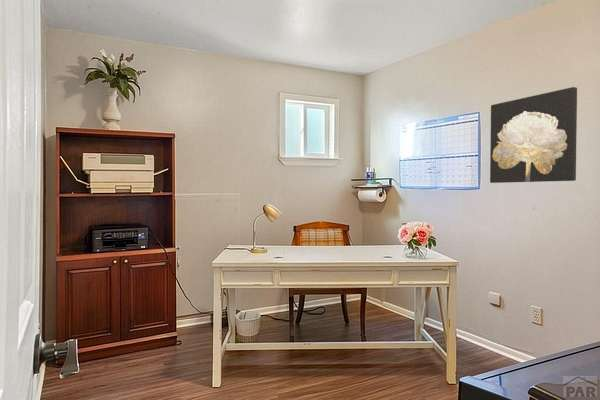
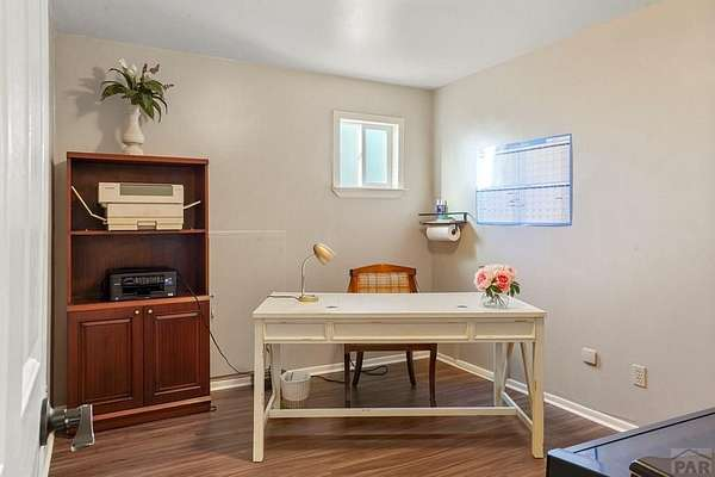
- wall art [489,86,578,184]
